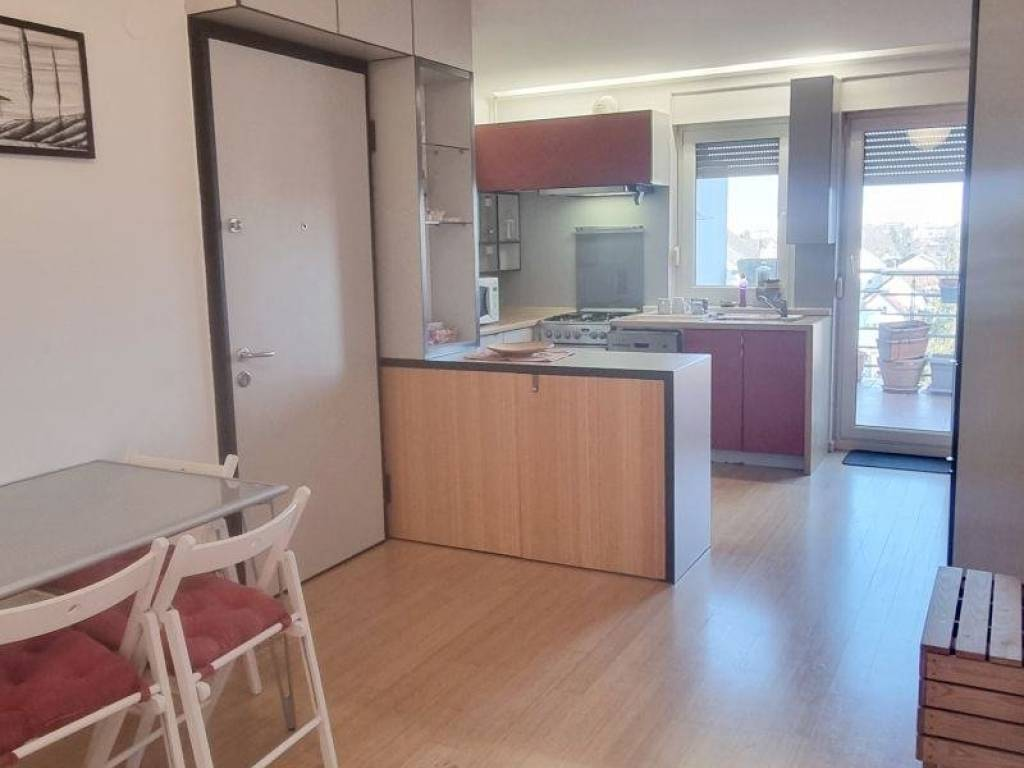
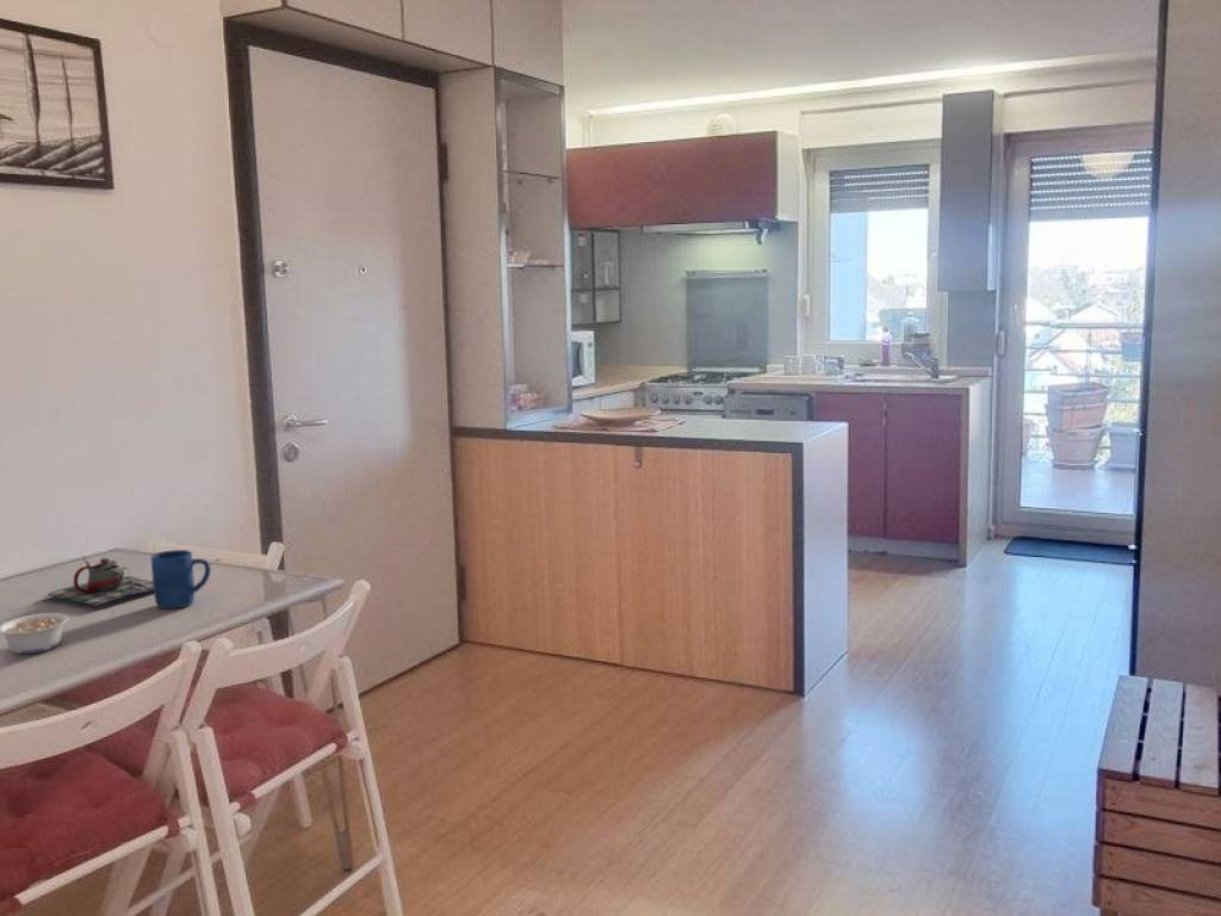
+ legume [0,612,70,655]
+ mug [150,549,212,609]
+ teapot [42,556,154,608]
